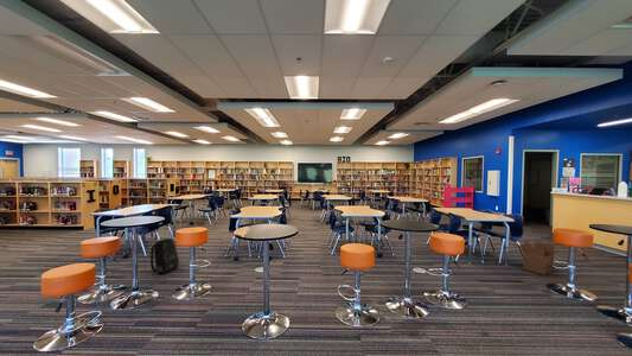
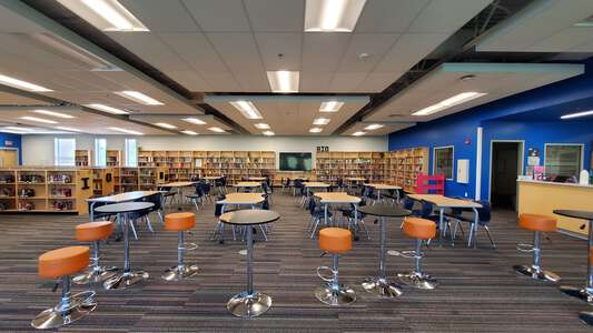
- backpack [149,237,180,274]
- cardboard box [518,241,561,276]
